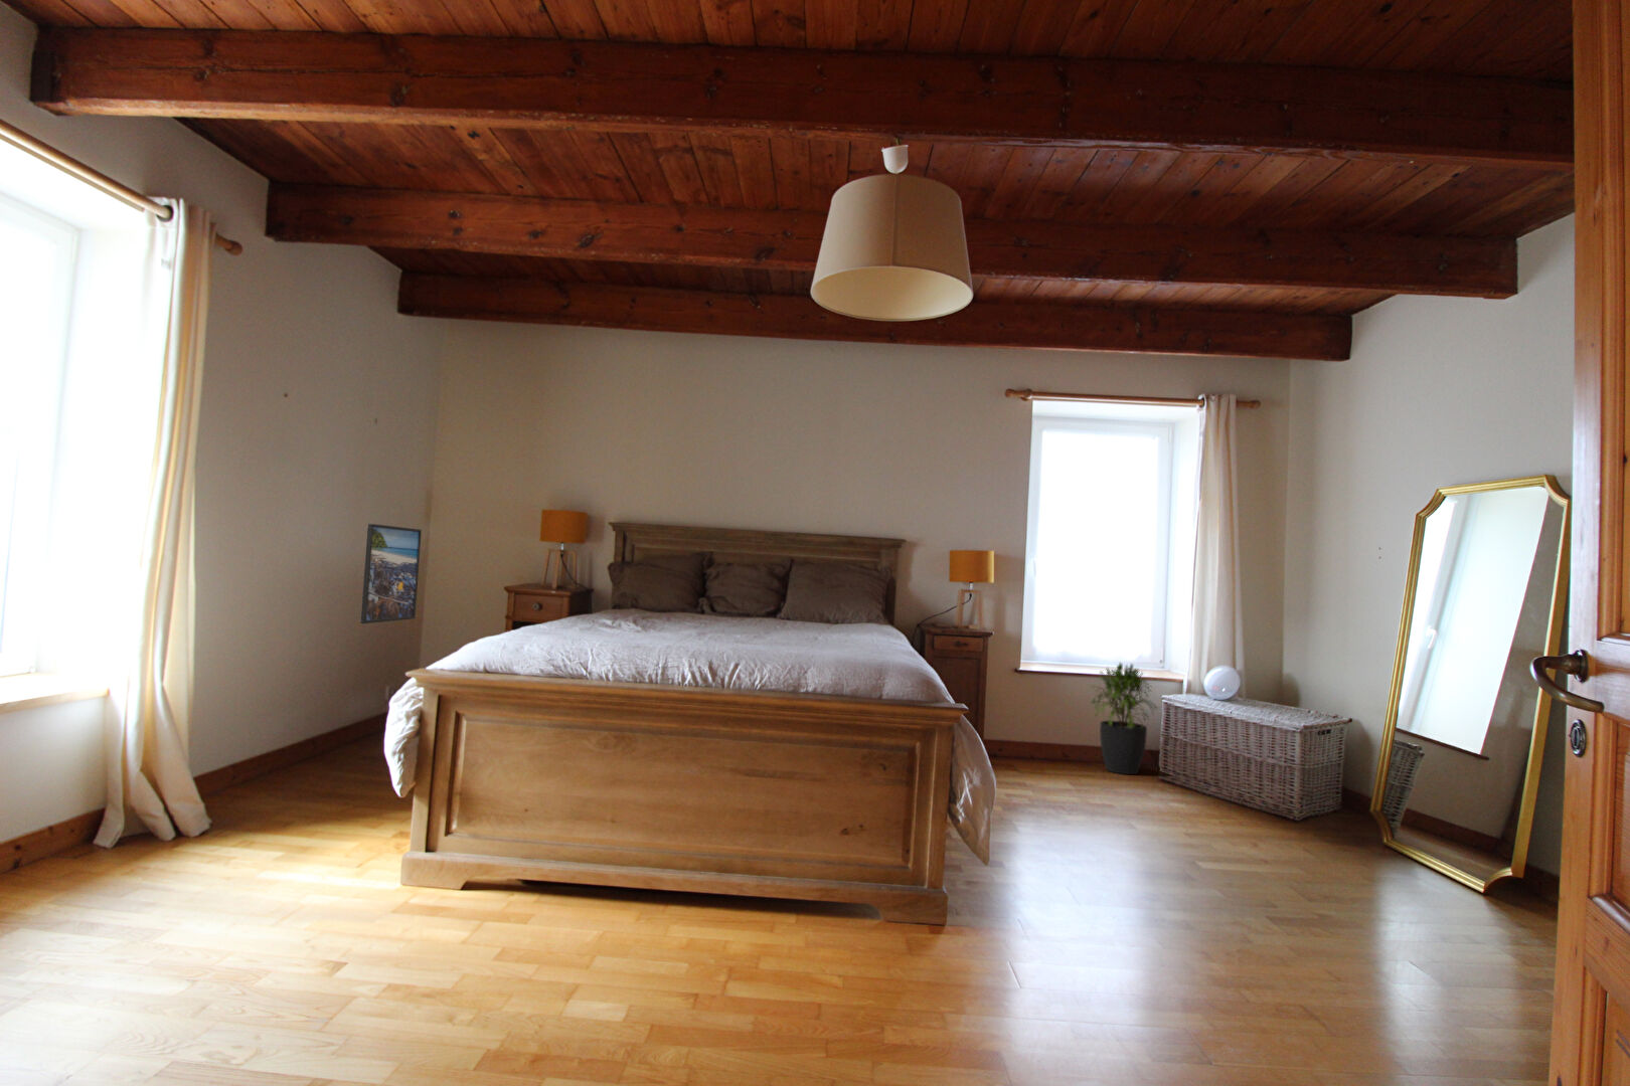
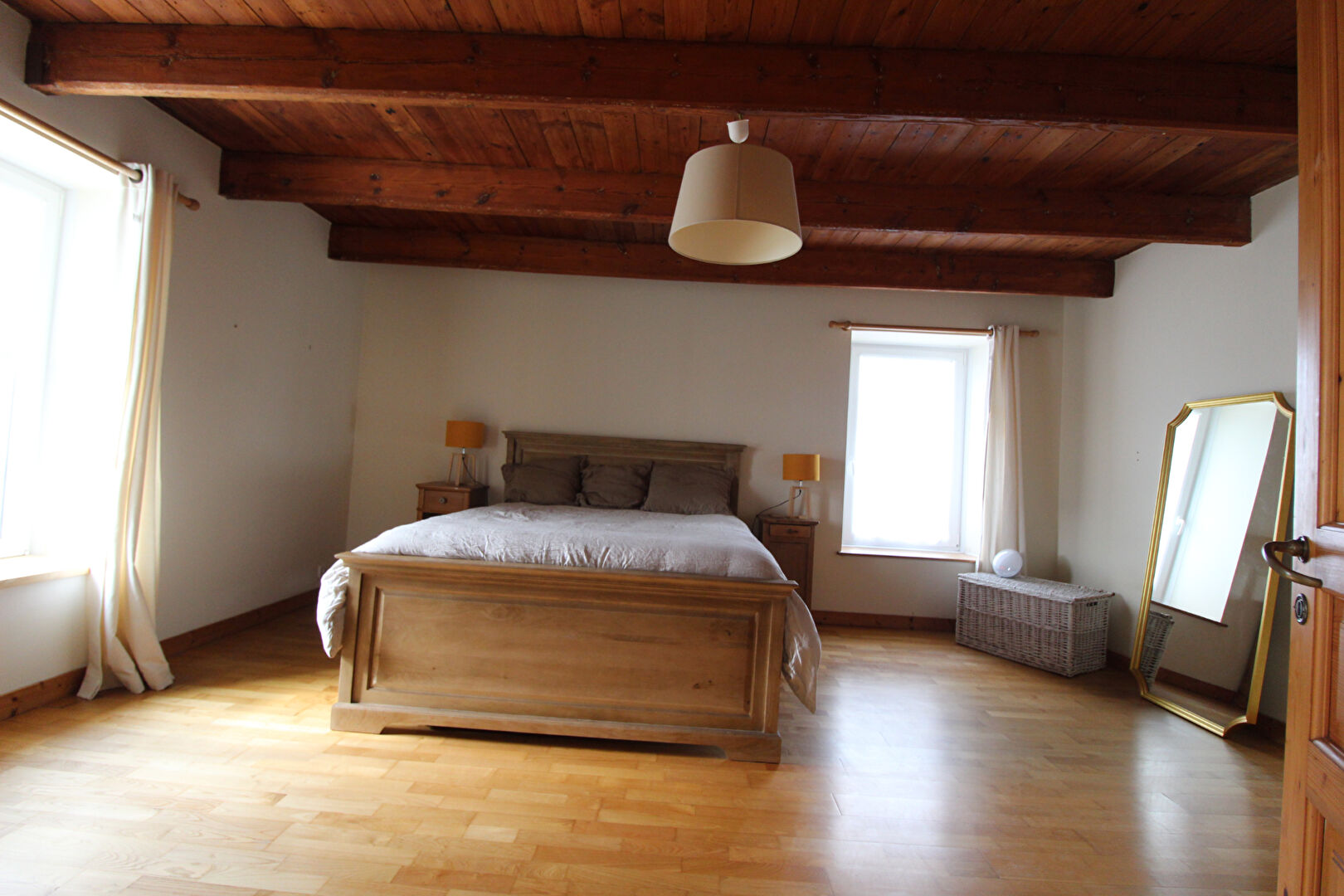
- potted plant [1087,661,1161,776]
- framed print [359,522,422,624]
